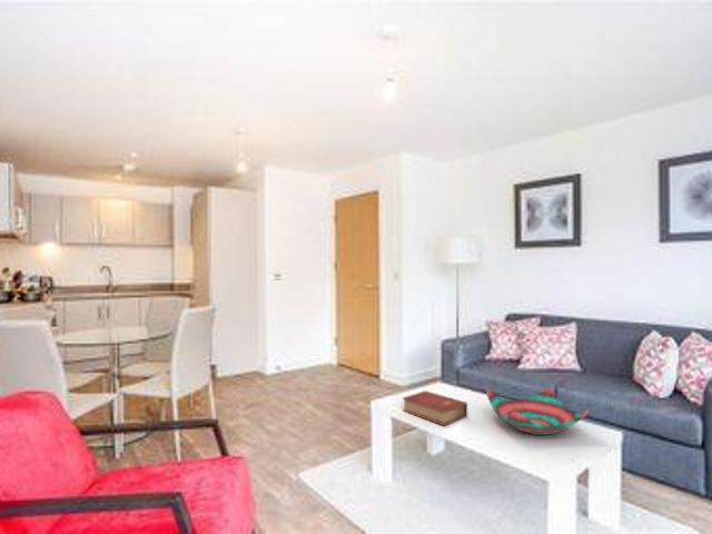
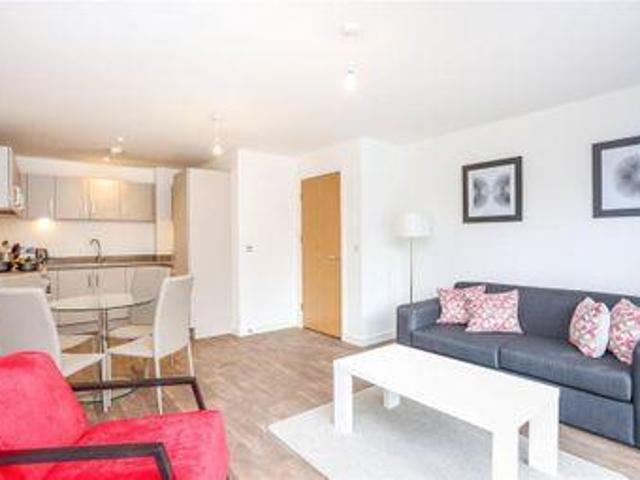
- book [402,389,468,427]
- decorative bowl [486,387,590,436]
